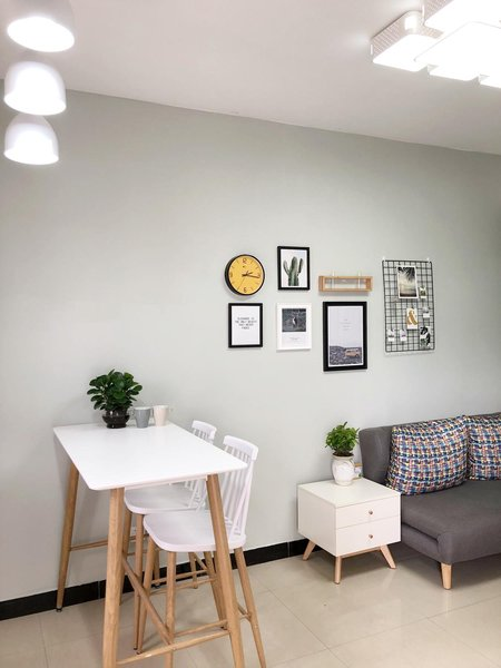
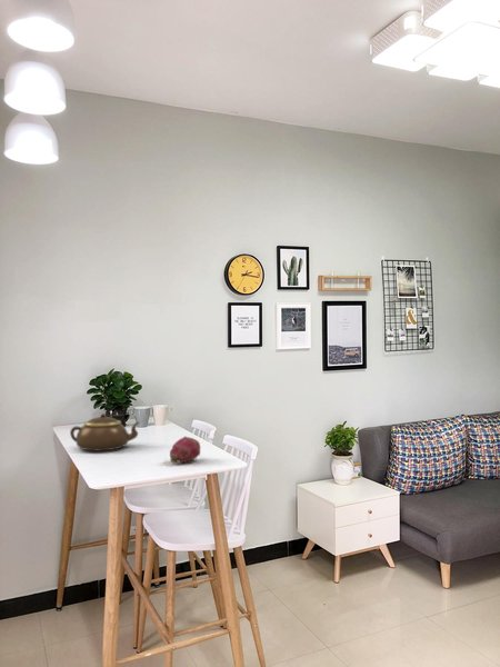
+ fruit [169,436,201,465]
+ teapot [69,414,141,451]
